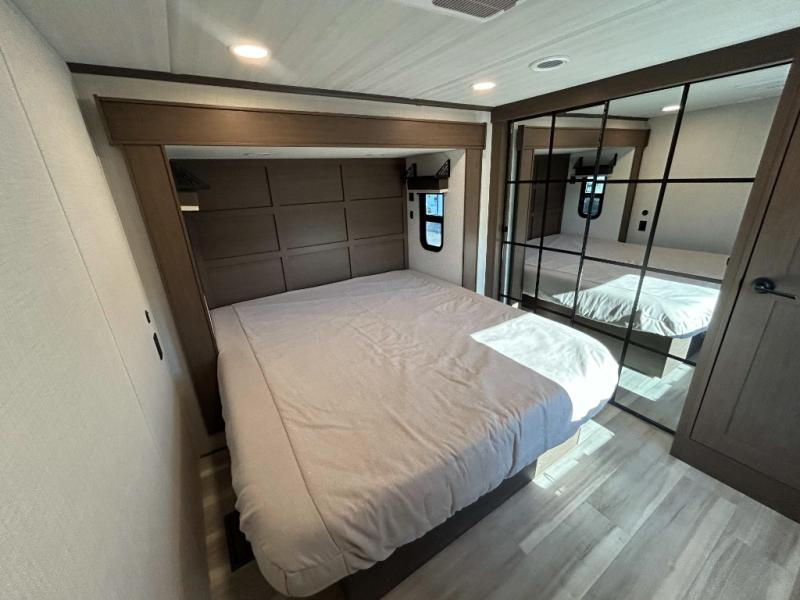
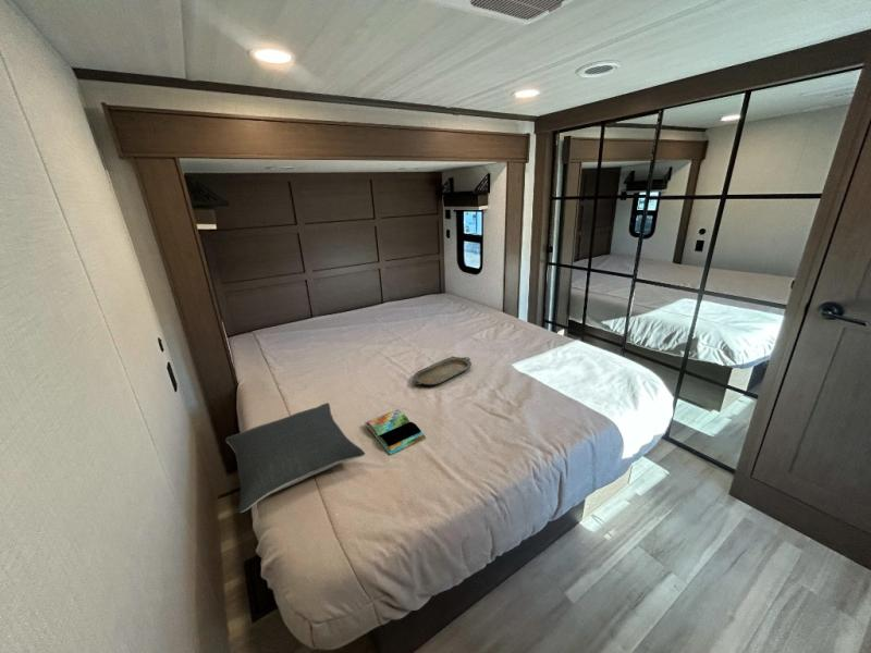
+ serving tray [413,355,473,386]
+ pillow [224,402,366,514]
+ book [364,408,427,456]
